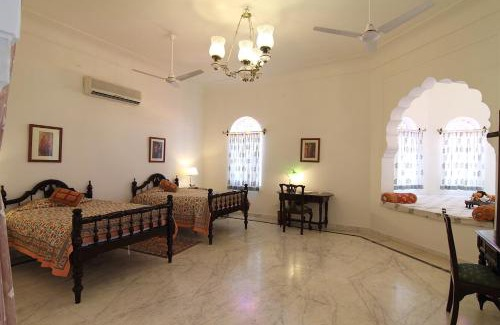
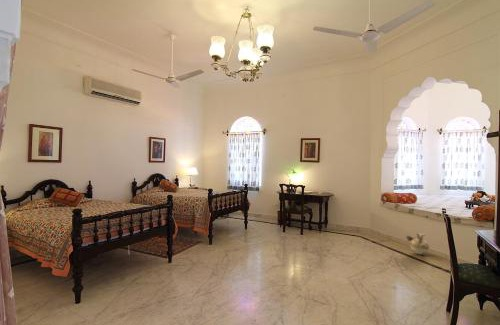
+ ceramic jug [405,231,430,256]
